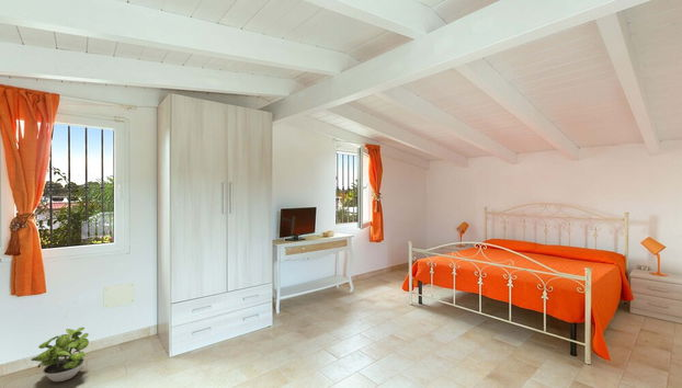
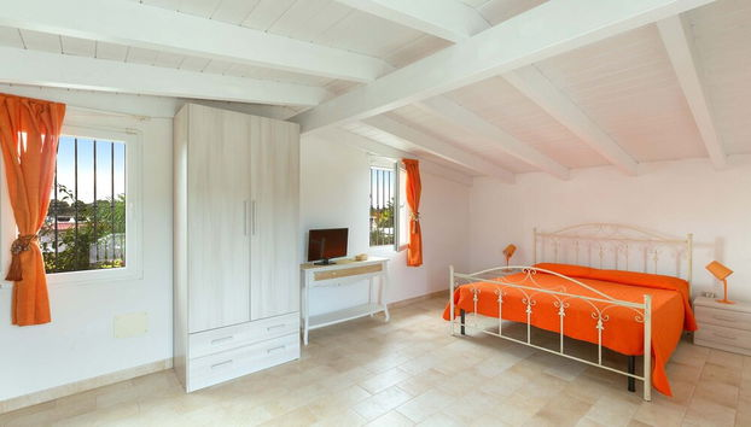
- potted plant [30,327,90,383]
